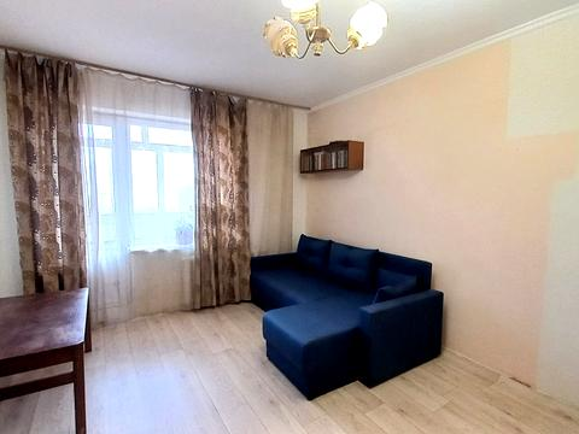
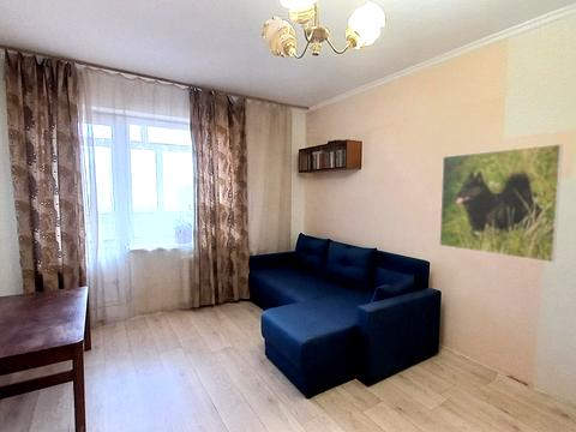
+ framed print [438,143,564,264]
